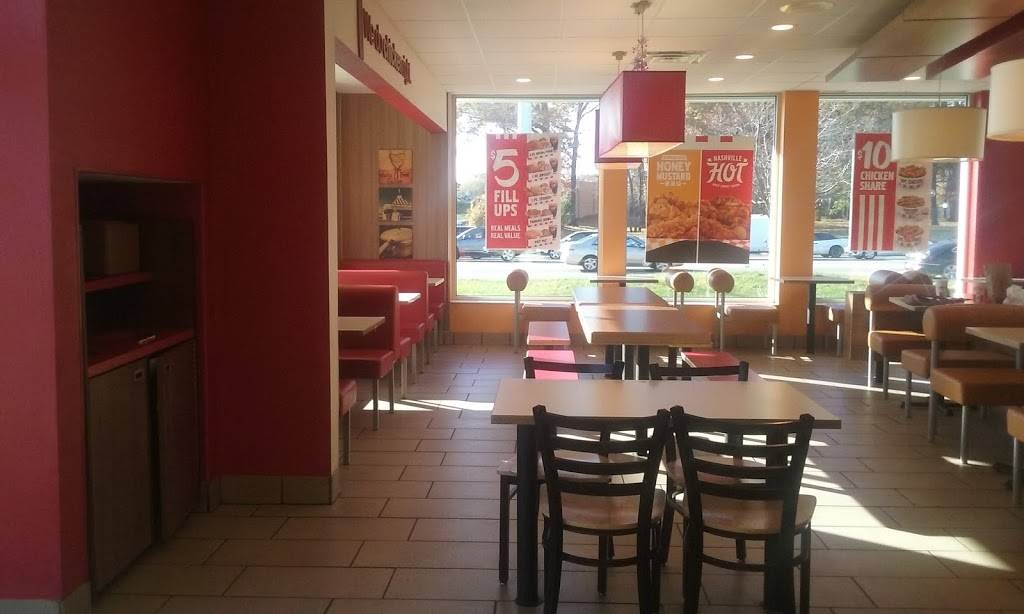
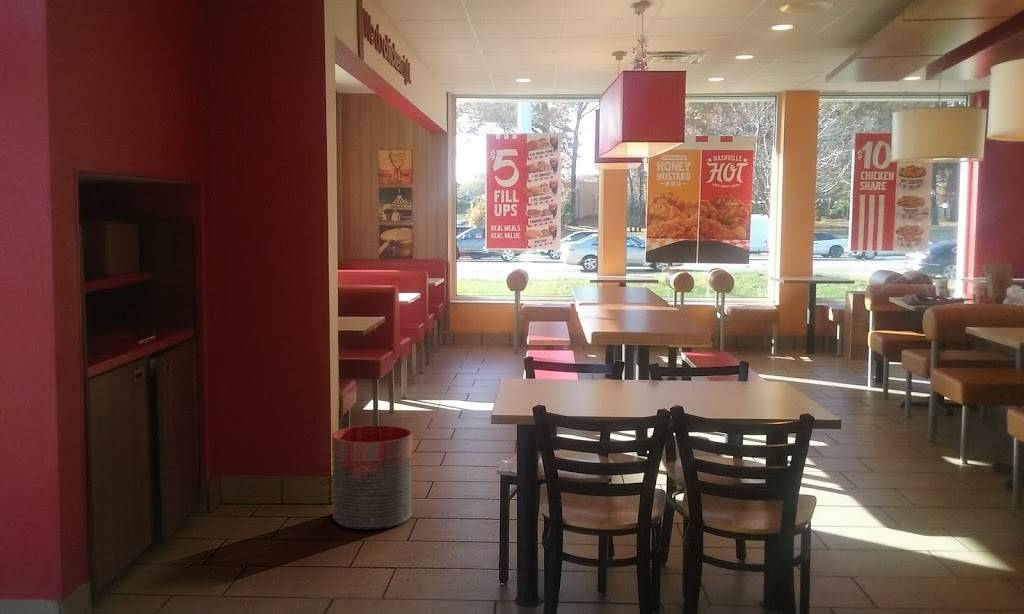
+ trash can [331,424,413,531]
